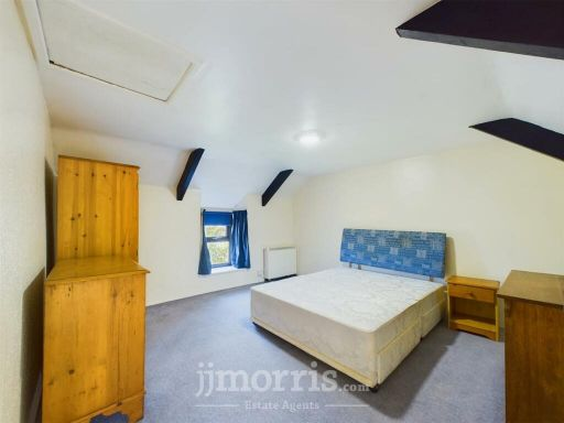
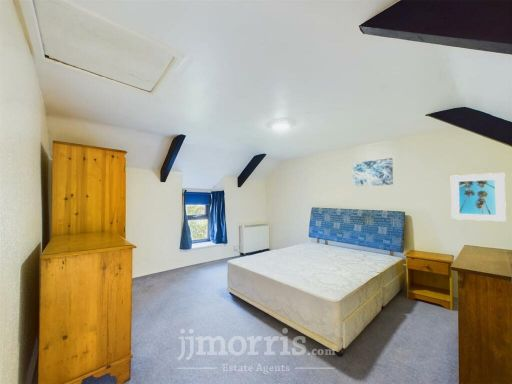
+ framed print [450,172,507,223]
+ wall art [351,157,394,187]
